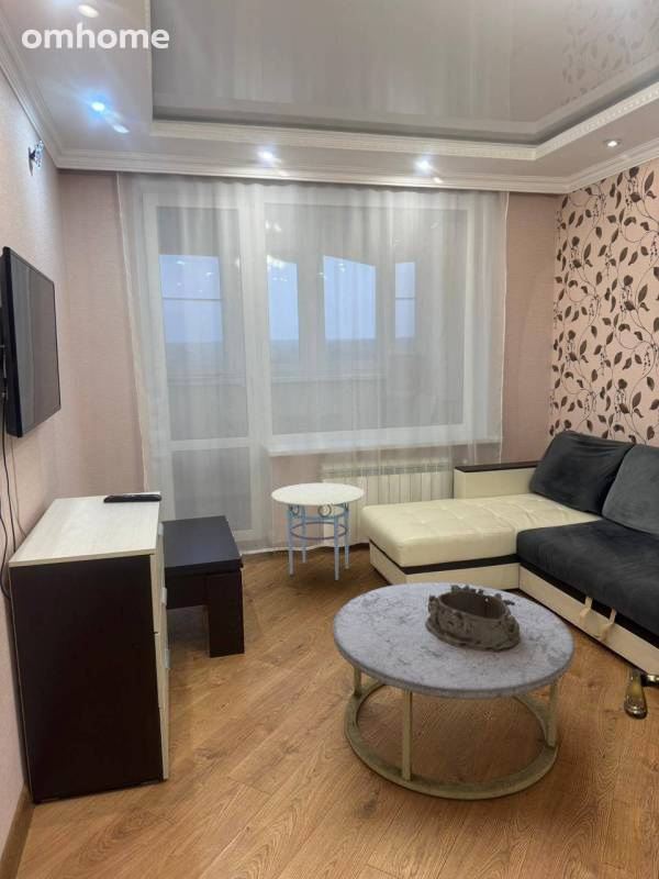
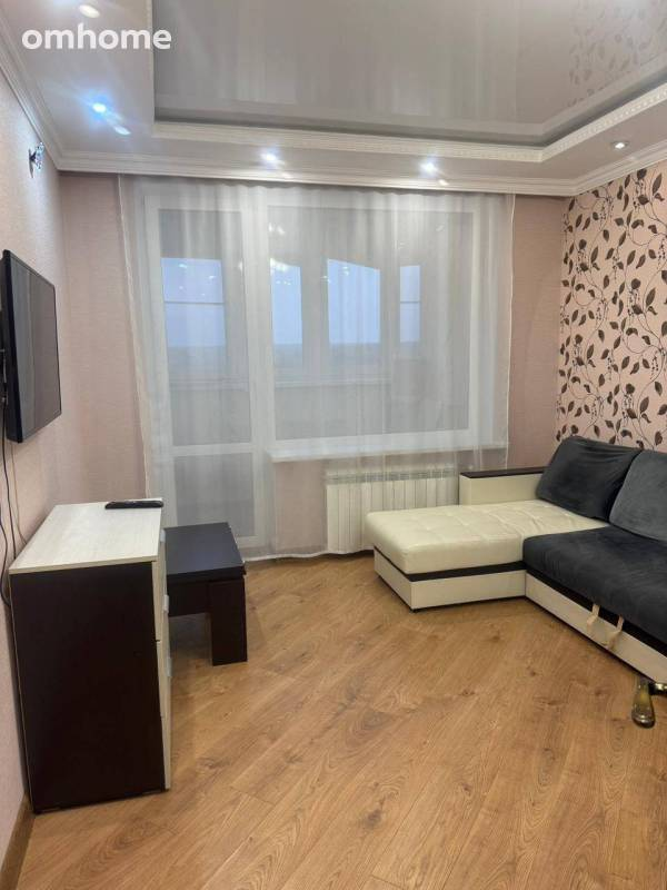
- coffee table [332,581,576,801]
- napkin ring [425,585,521,652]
- side table [270,482,366,581]
